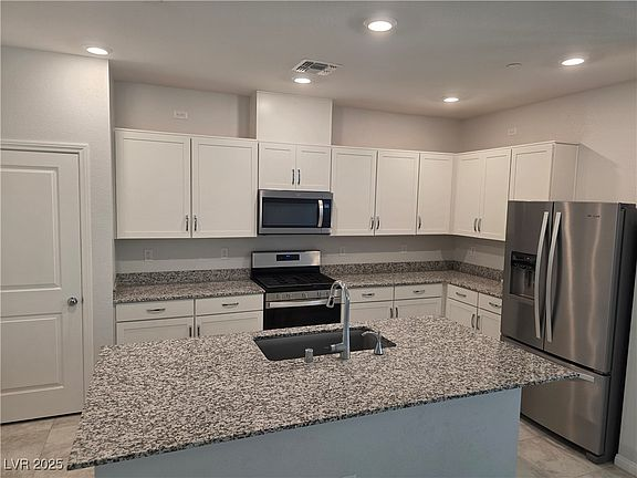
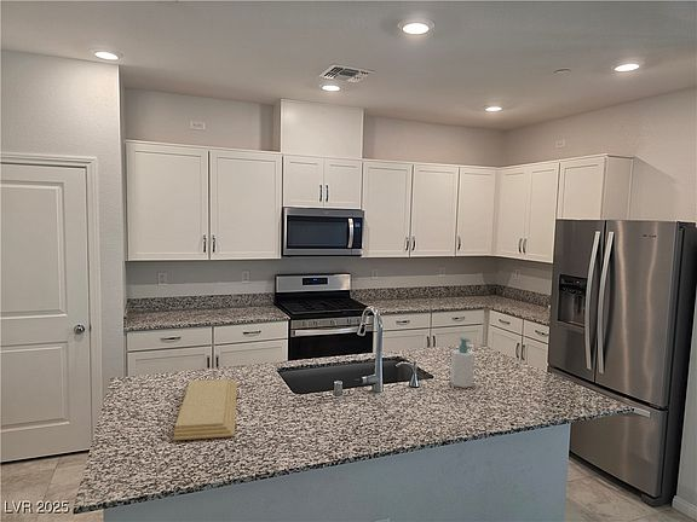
+ cutting board [172,378,238,441]
+ soap bottle [450,336,476,389]
